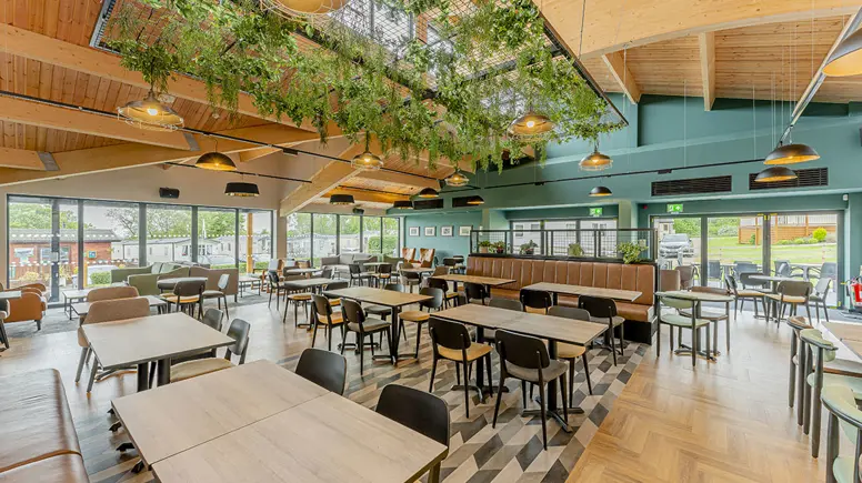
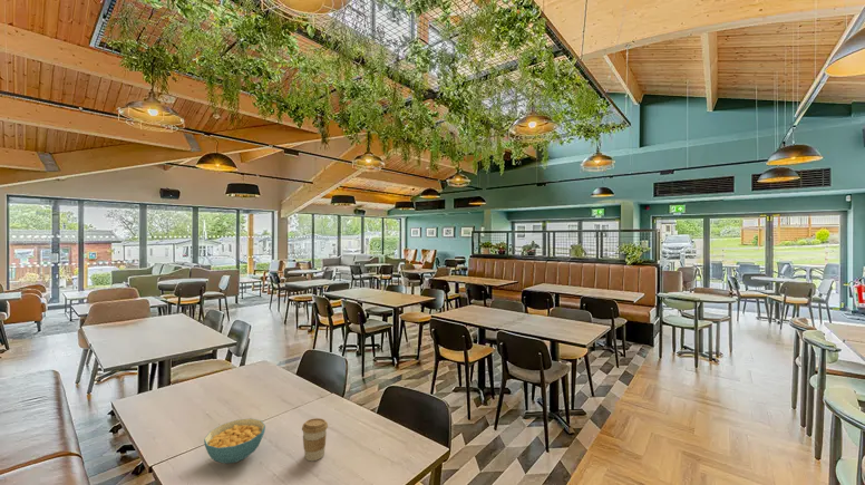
+ cereal bowl [203,417,266,465]
+ coffee cup [301,417,329,462]
